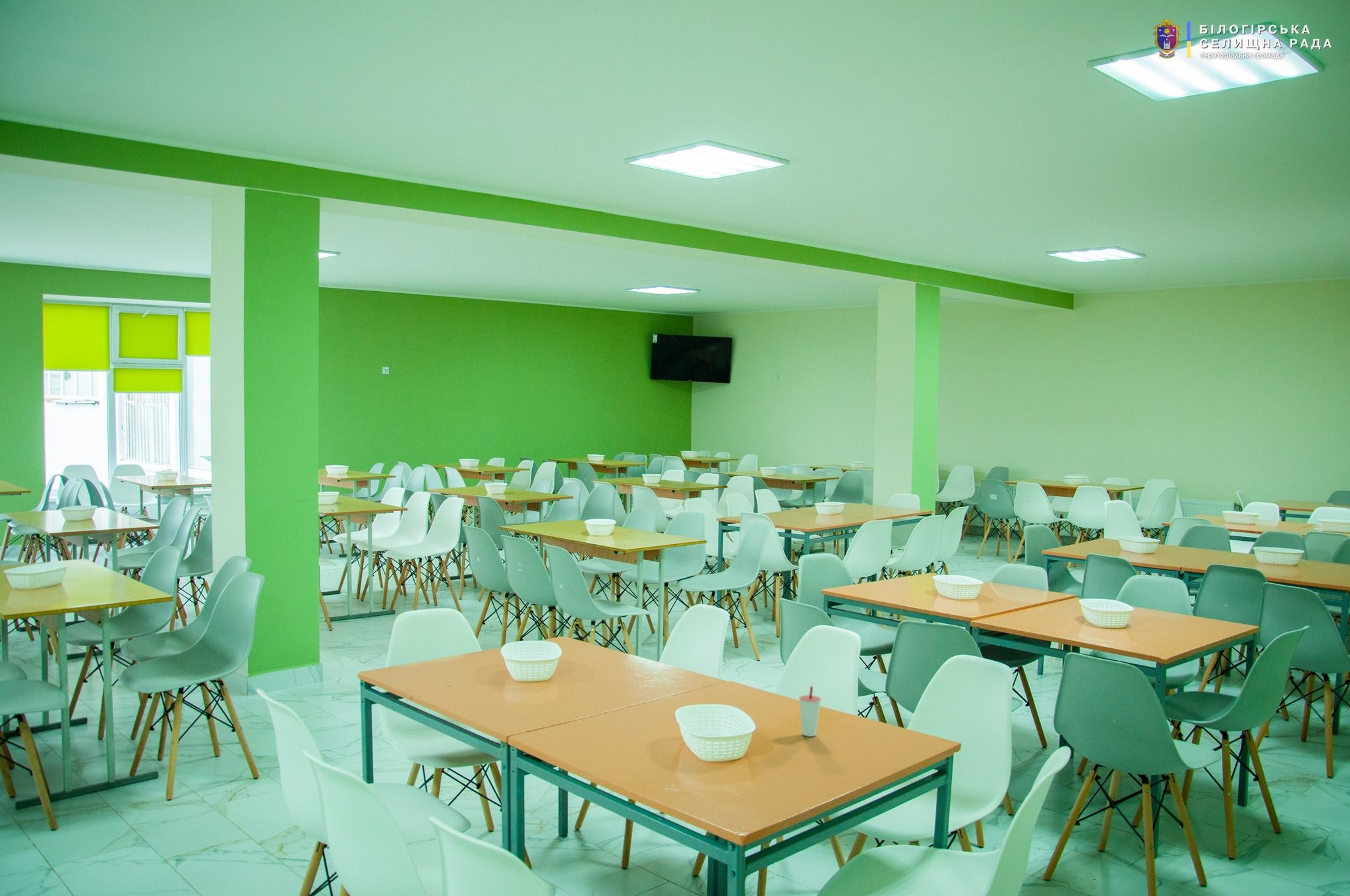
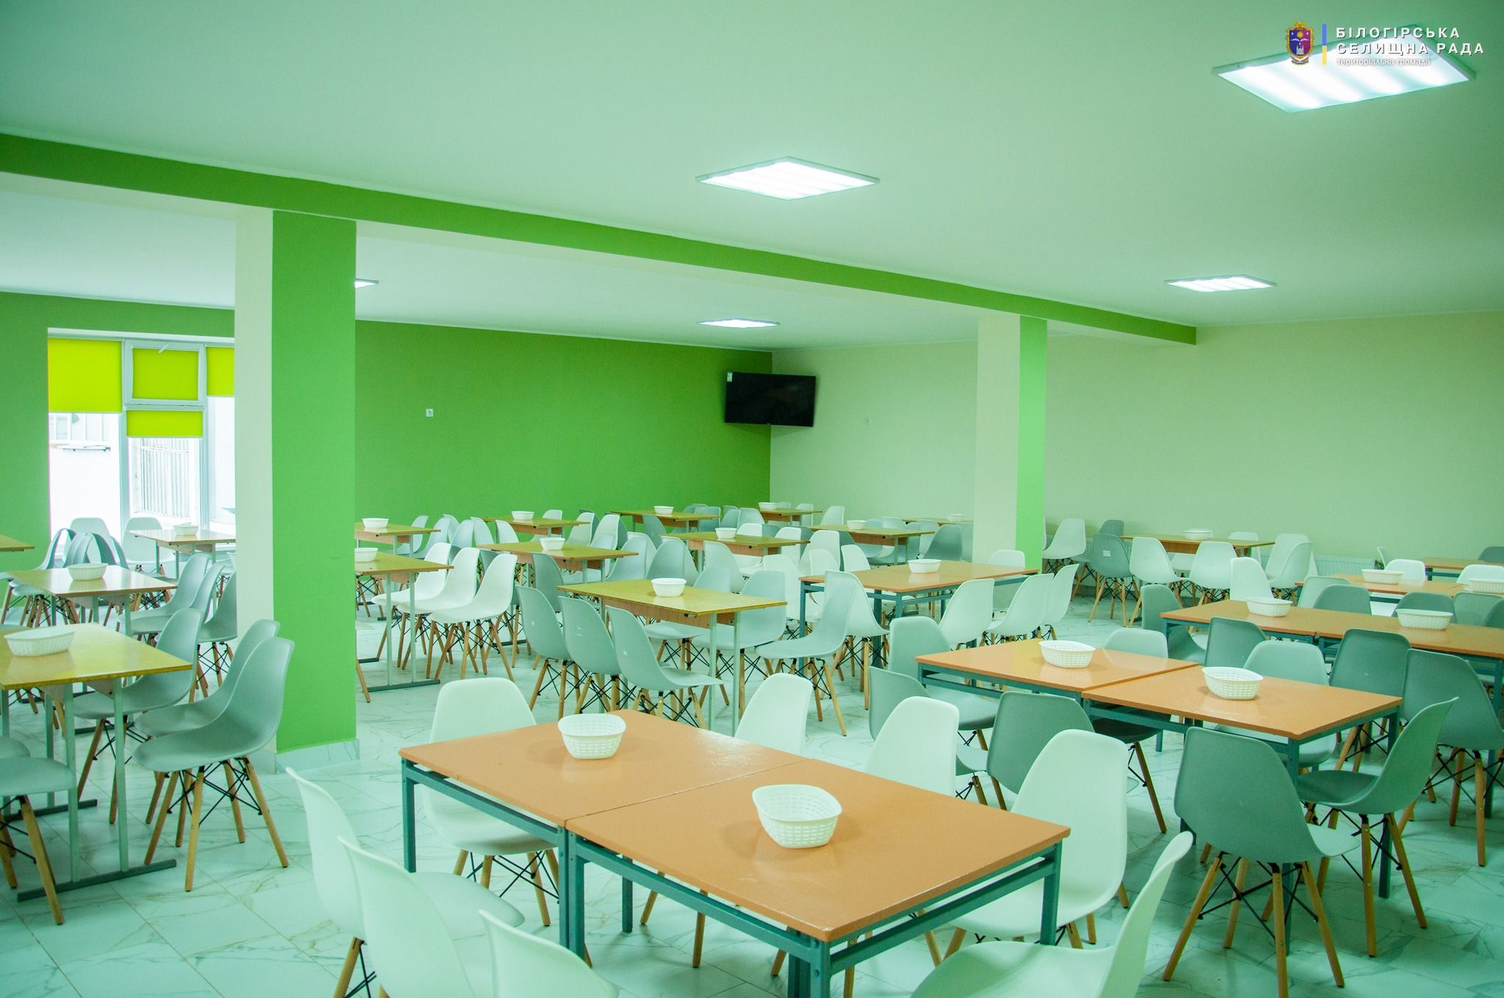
- cup [798,685,822,737]
